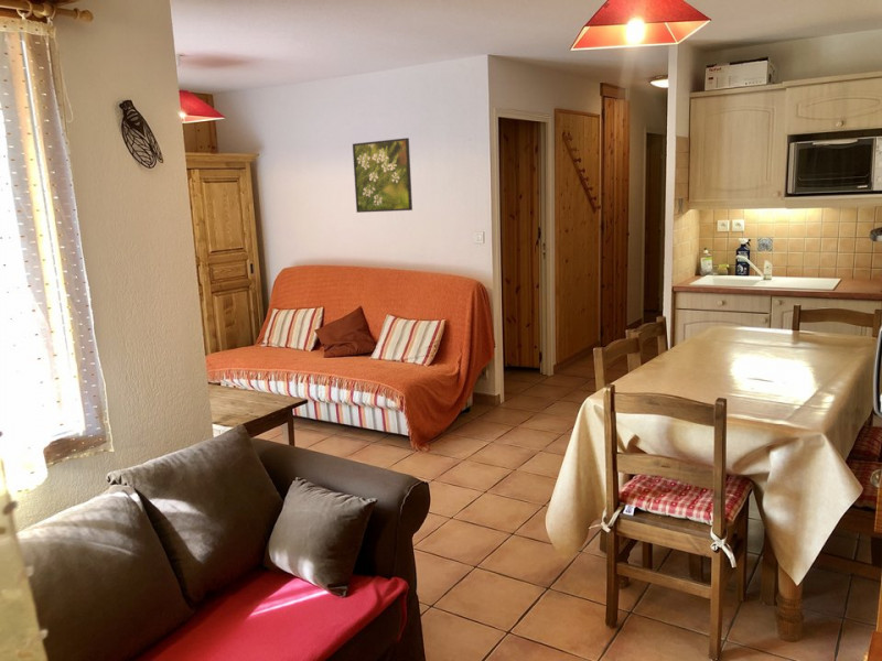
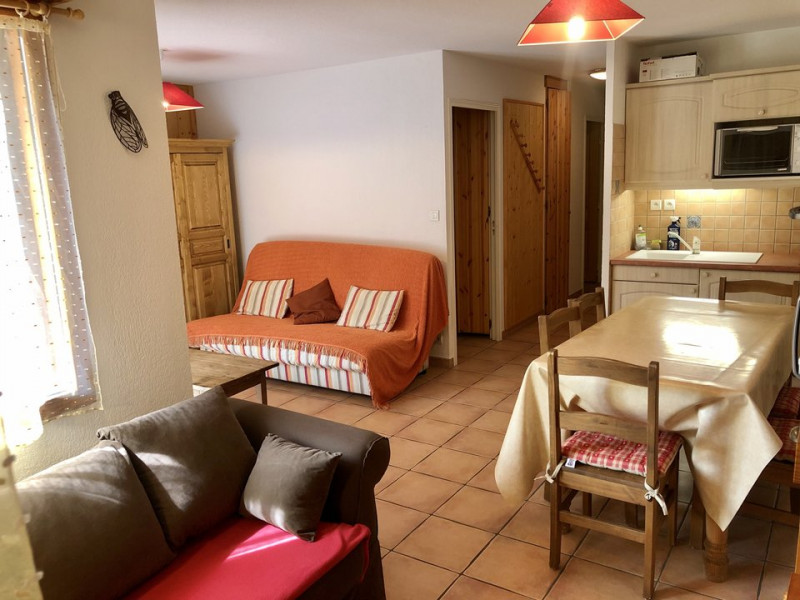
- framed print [352,137,413,214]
